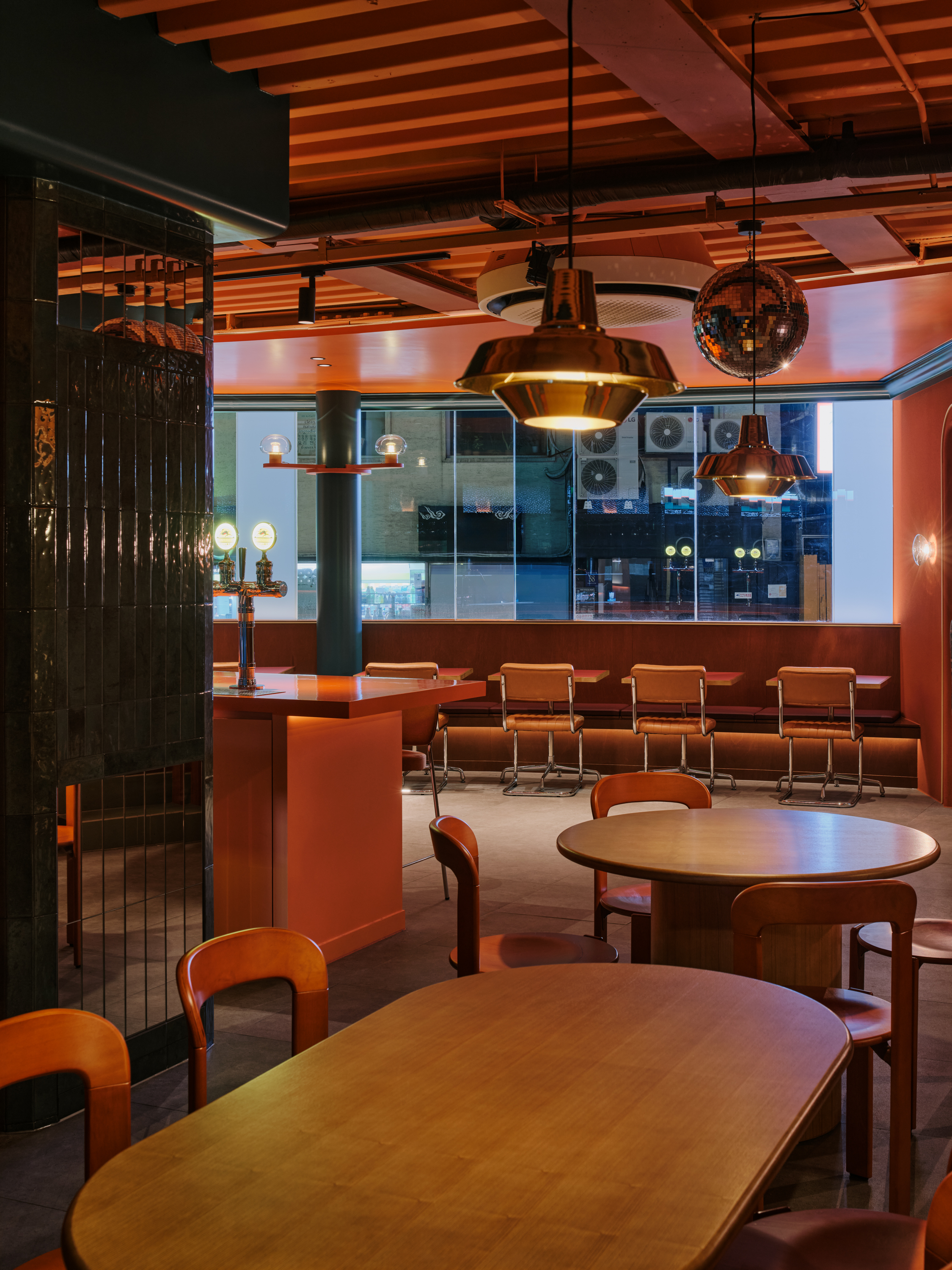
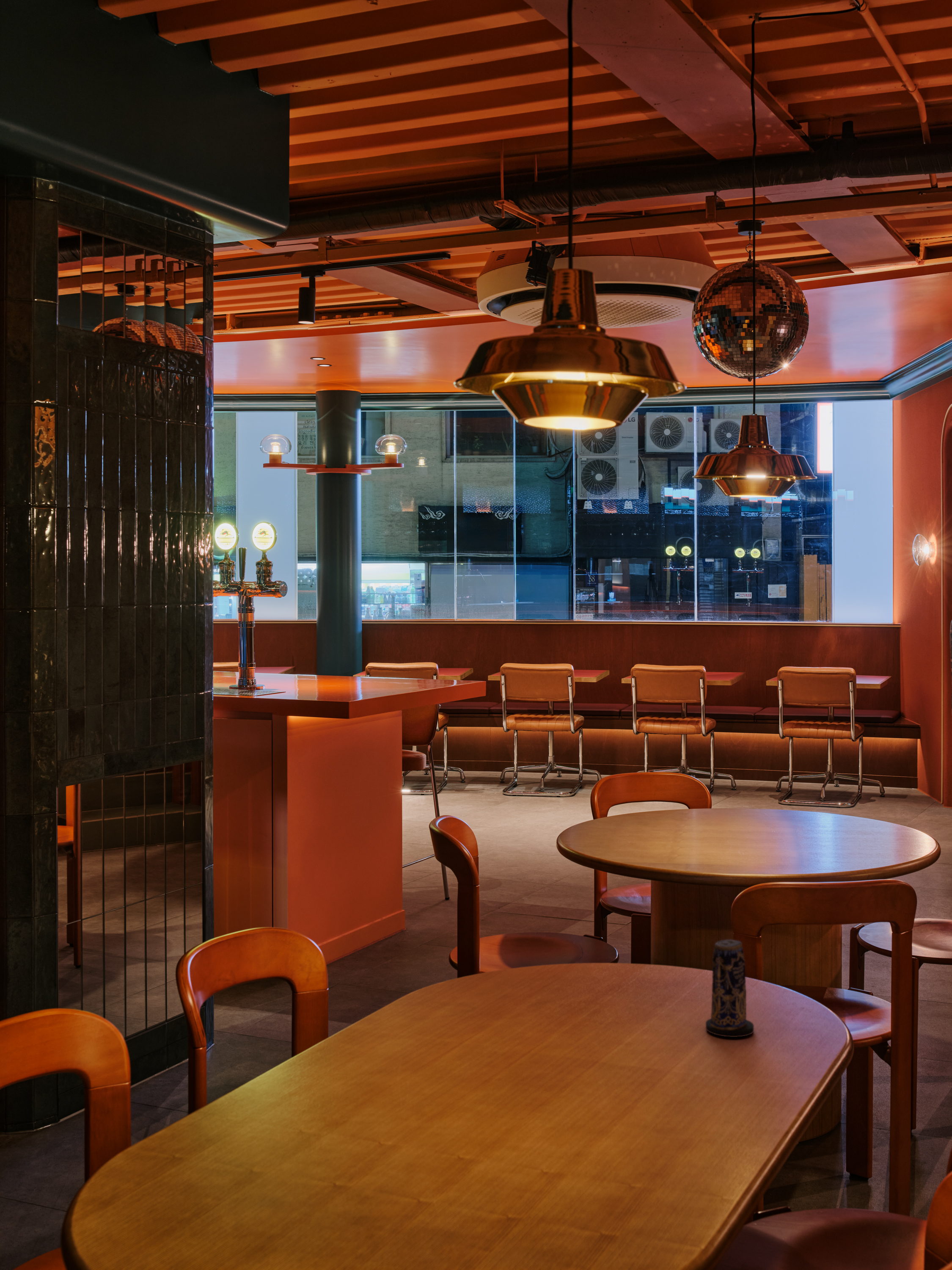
+ candle [705,939,754,1038]
